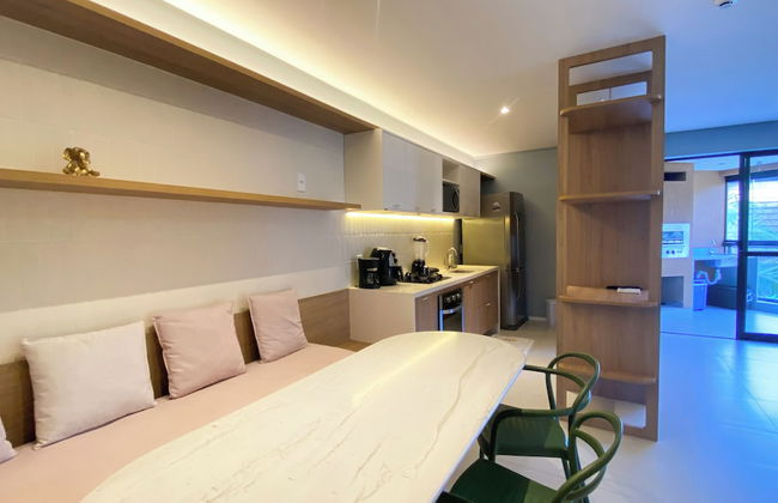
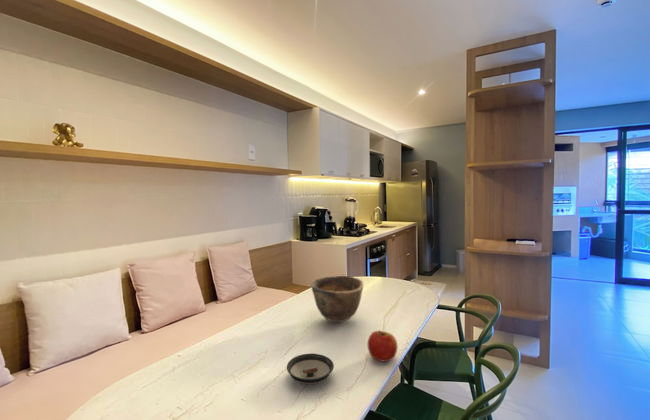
+ saucer [286,353,335,385]
+ apple [367,330,399,363]
+ bowl [310,275,364,323]
